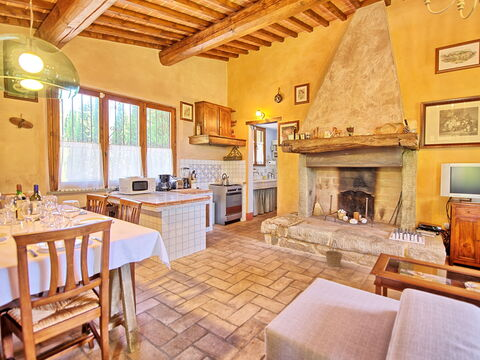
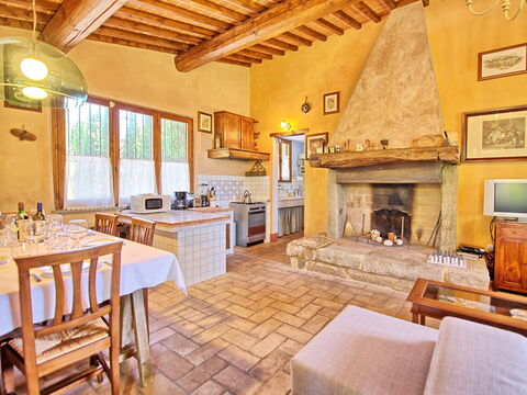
- basket [324,239,344,268]
